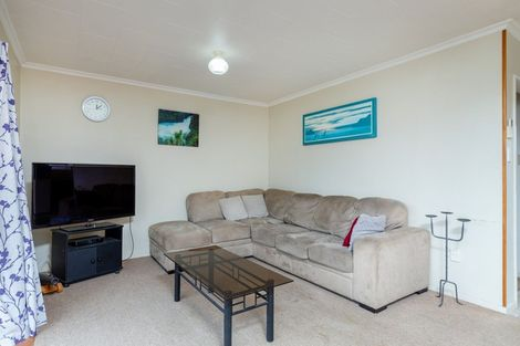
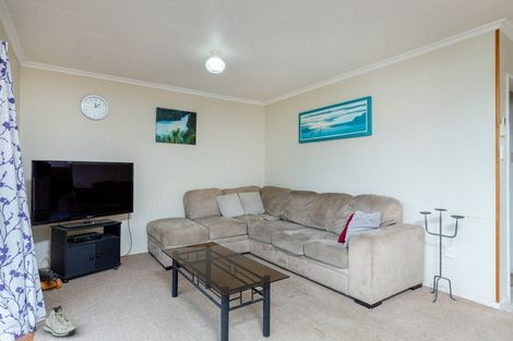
+ sneaker [44,305,77,338]
